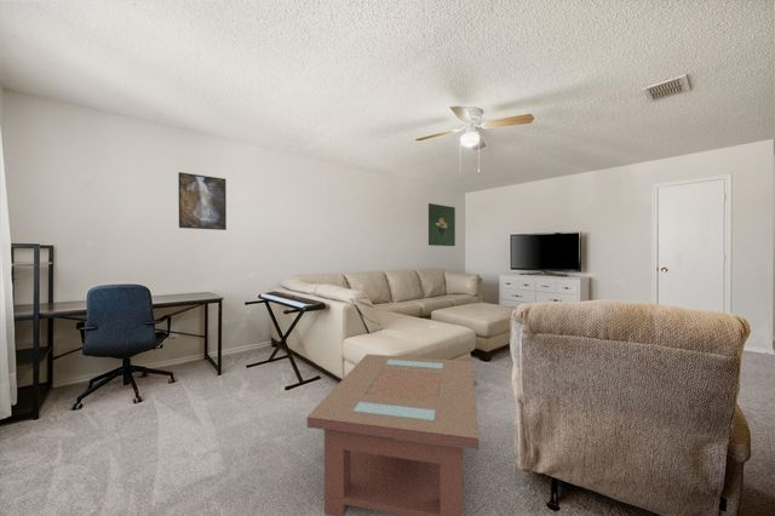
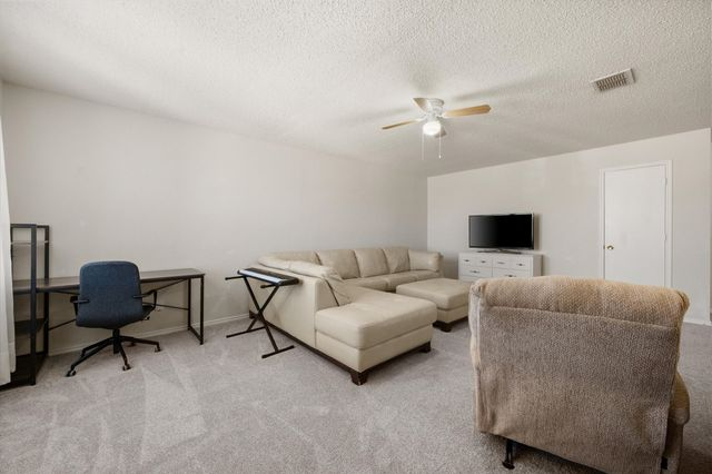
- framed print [427,202,457,247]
- coffee table [306,352,480,516]
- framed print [177,171,228,231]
